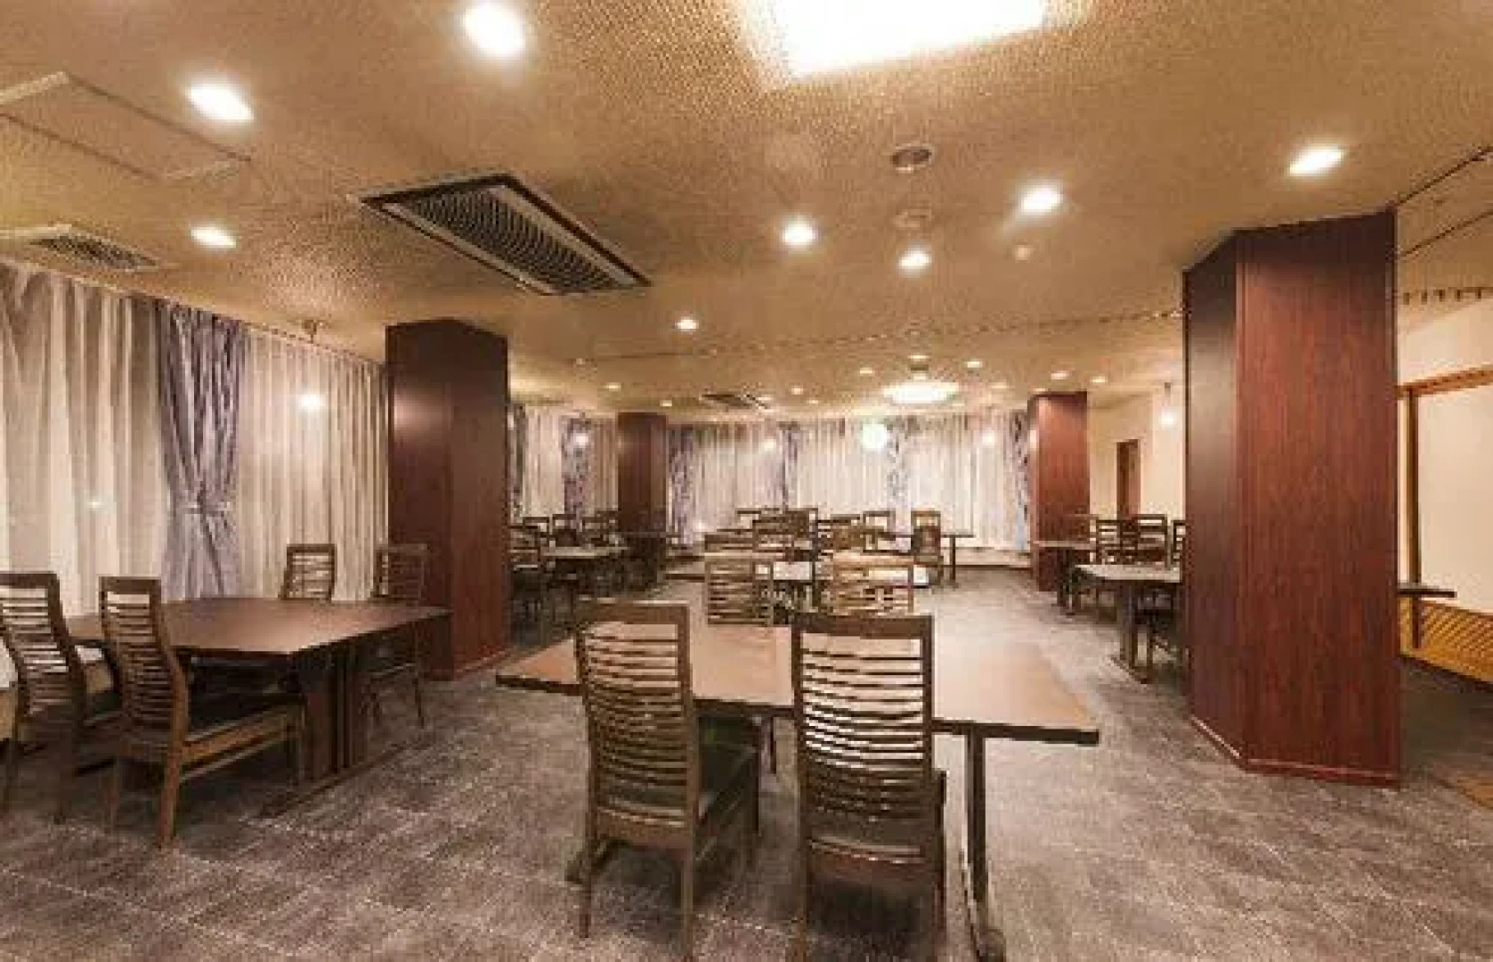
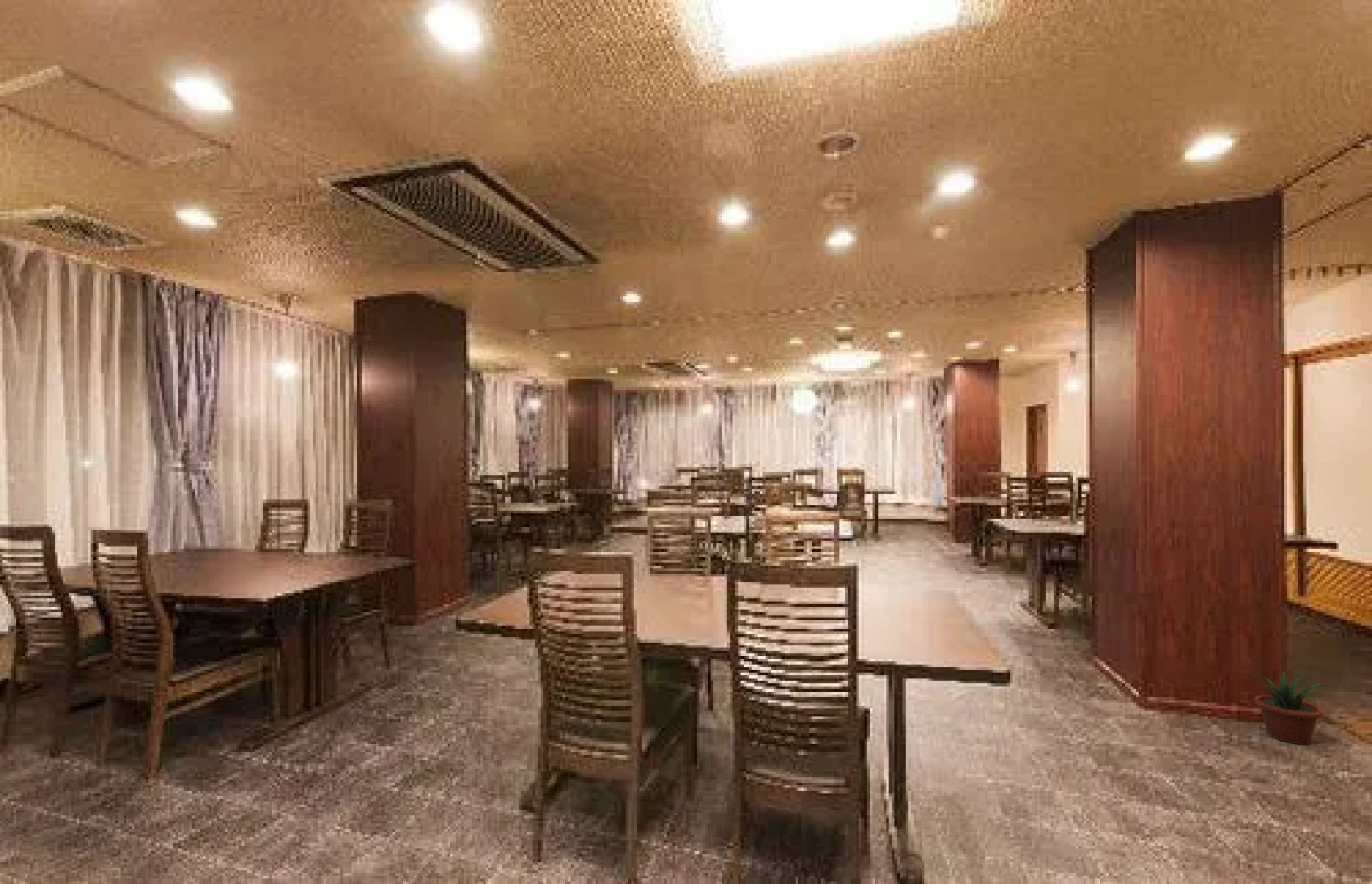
+ potted plant [1239,671,1328,746]
